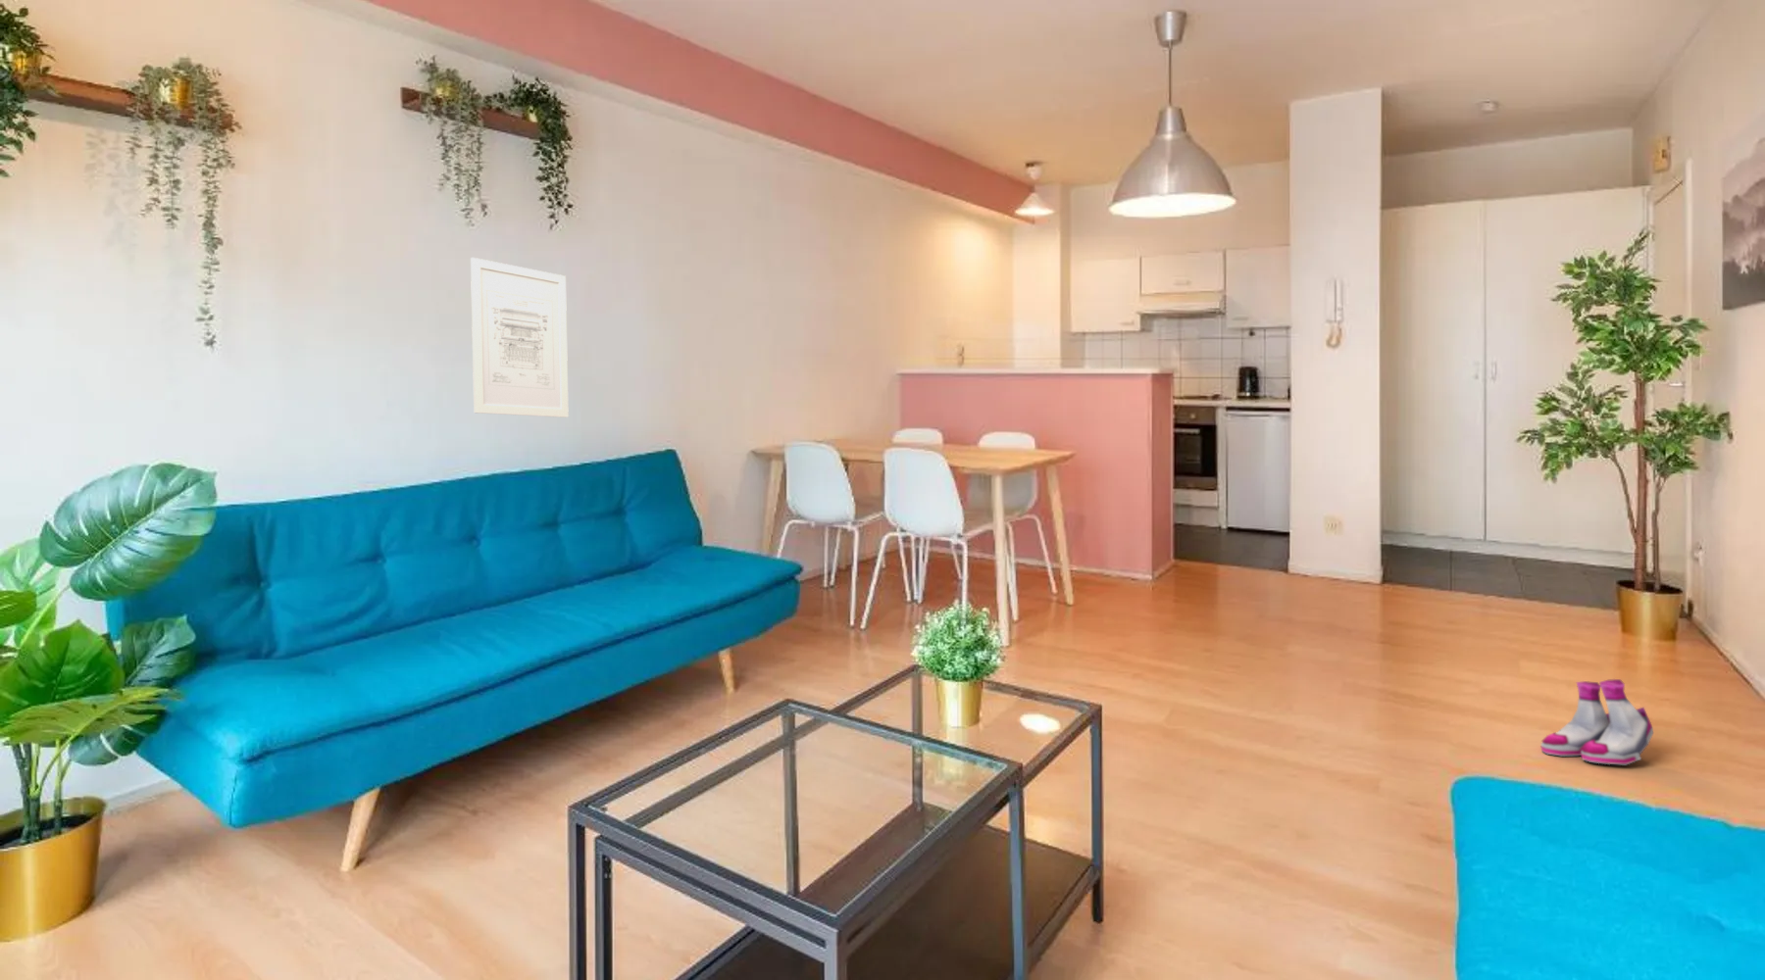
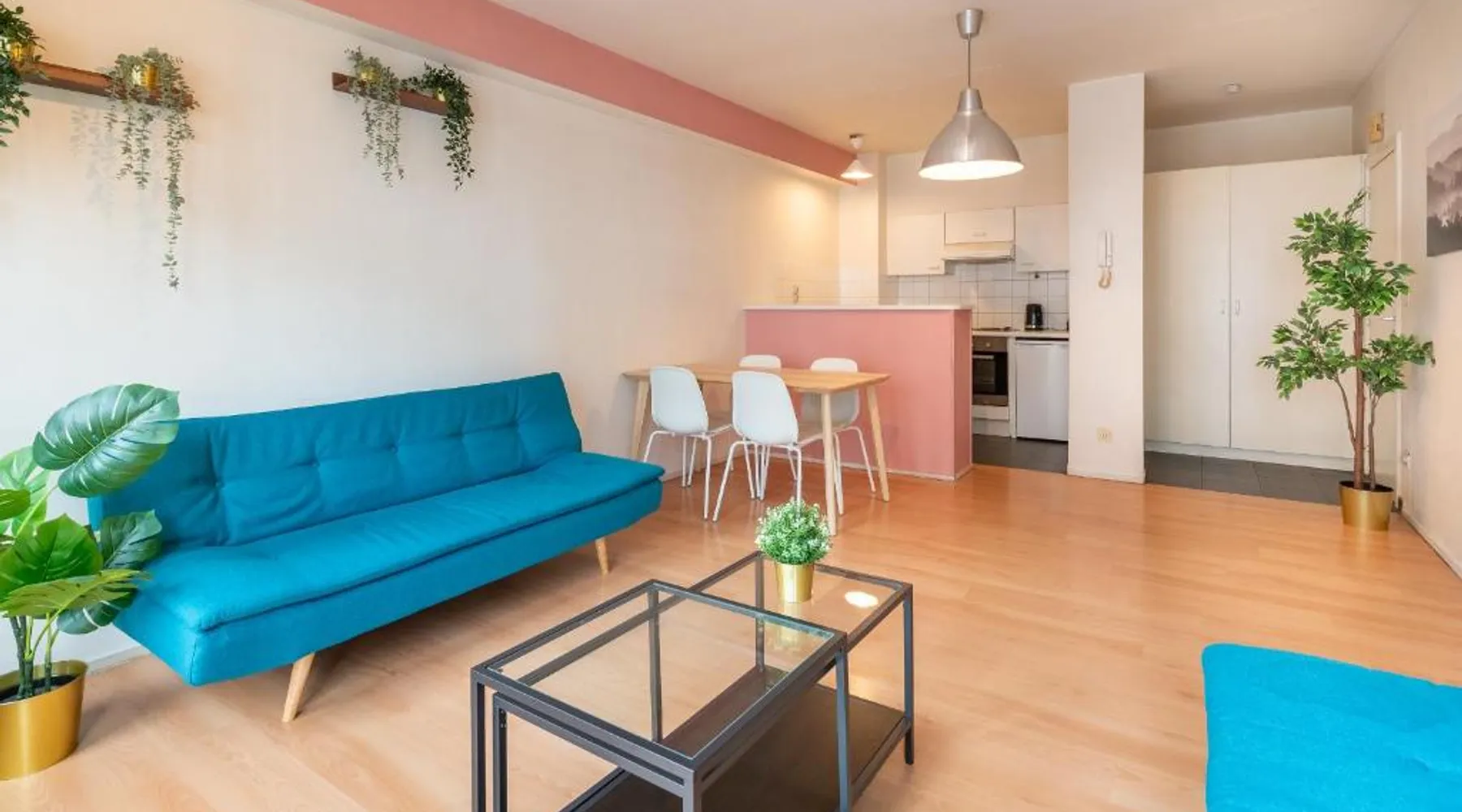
- wall art [470,257,570,419]
- boots [1540,678,1654,765]
